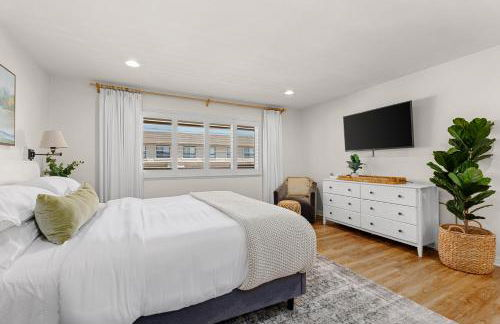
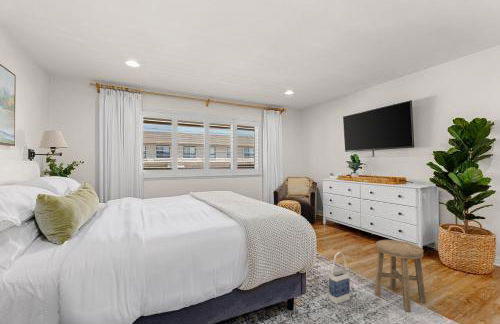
+ stool [374,239,427,313]
+ bag [328,251,351,305]
